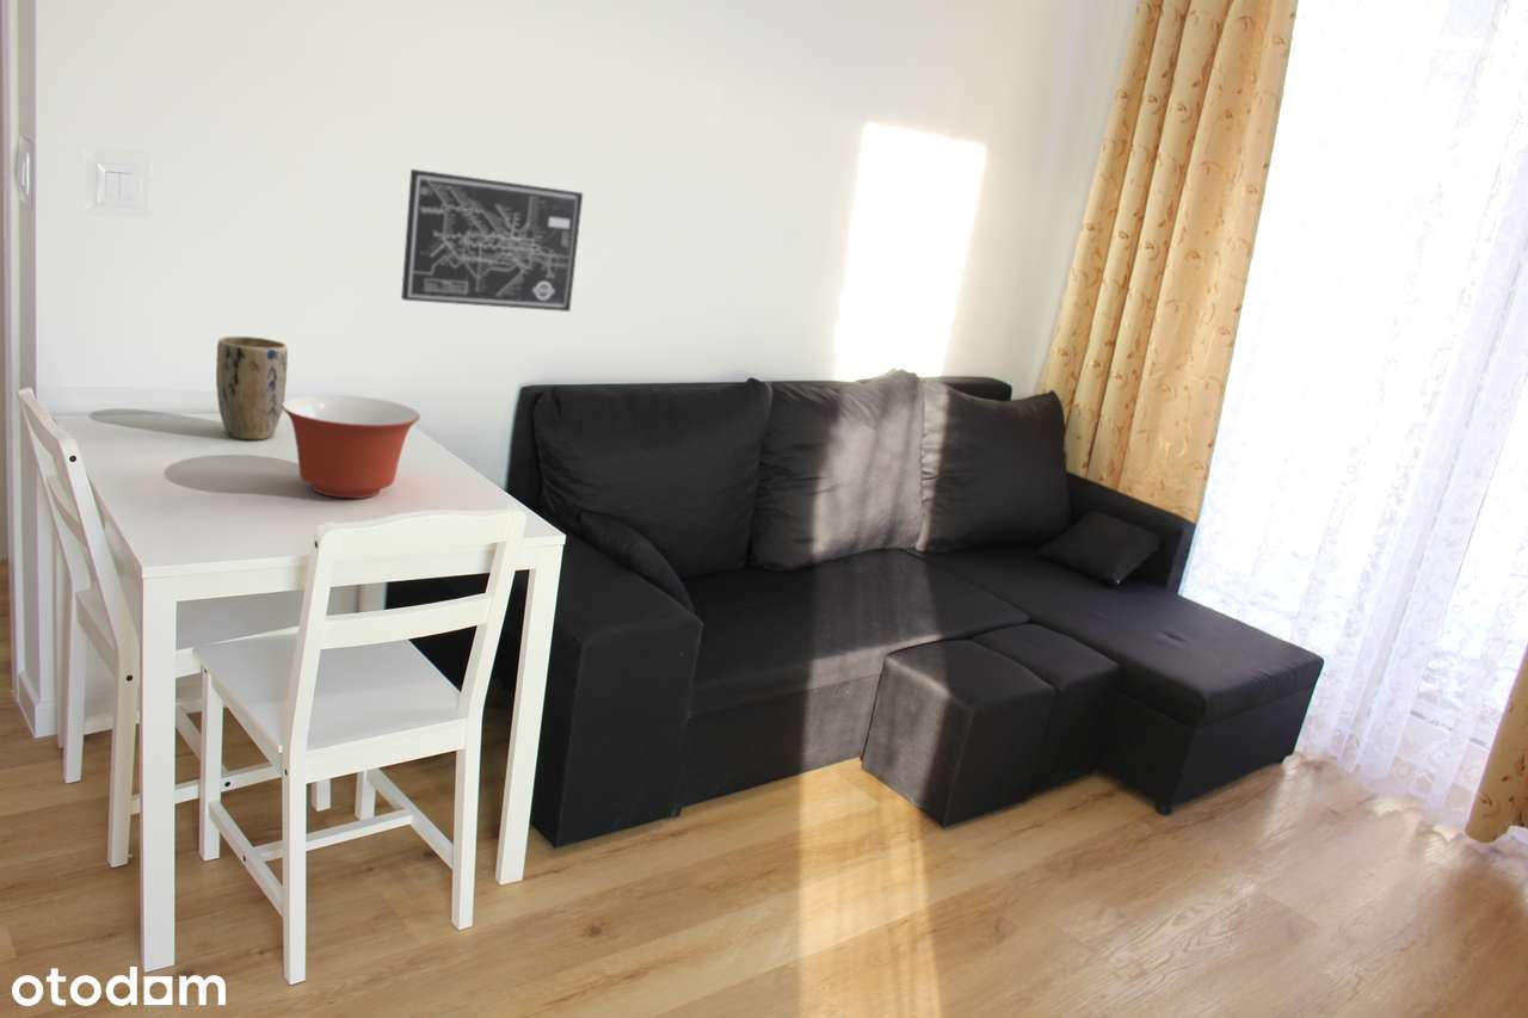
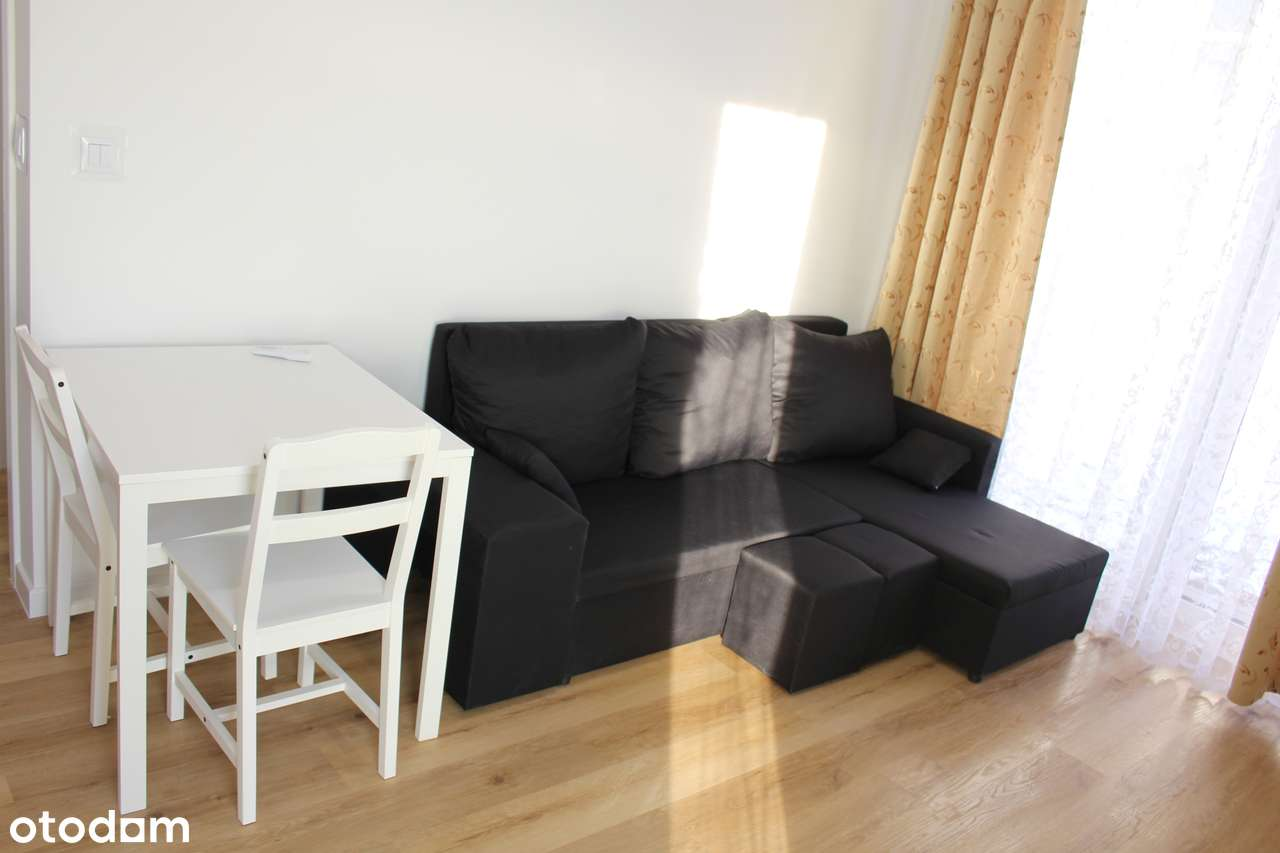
- plant pot [215,335,289,440]
- mixing bowl [282,394,421,499]
- wall art [400,168,584,313]
